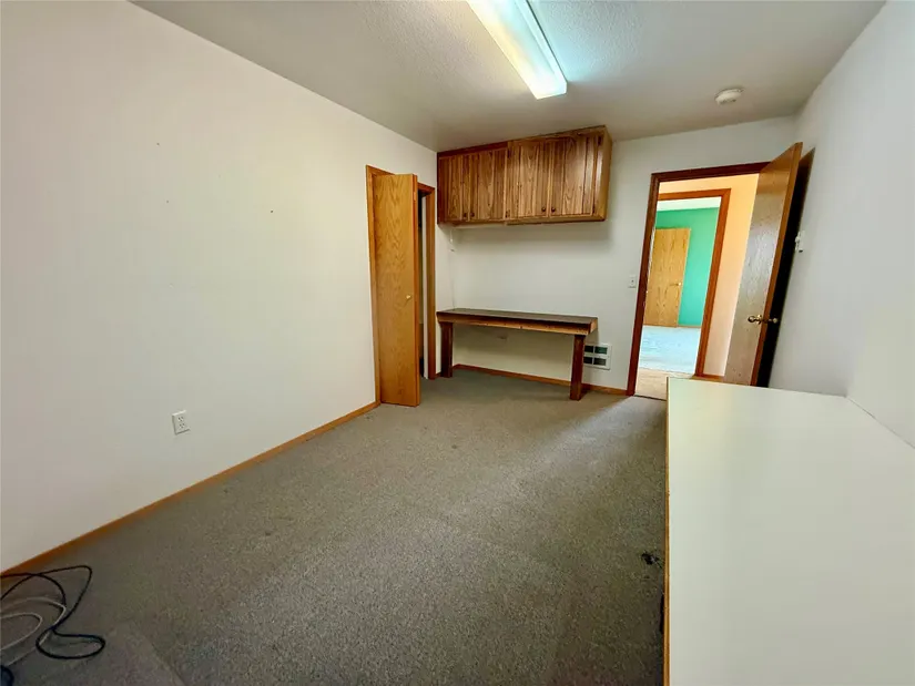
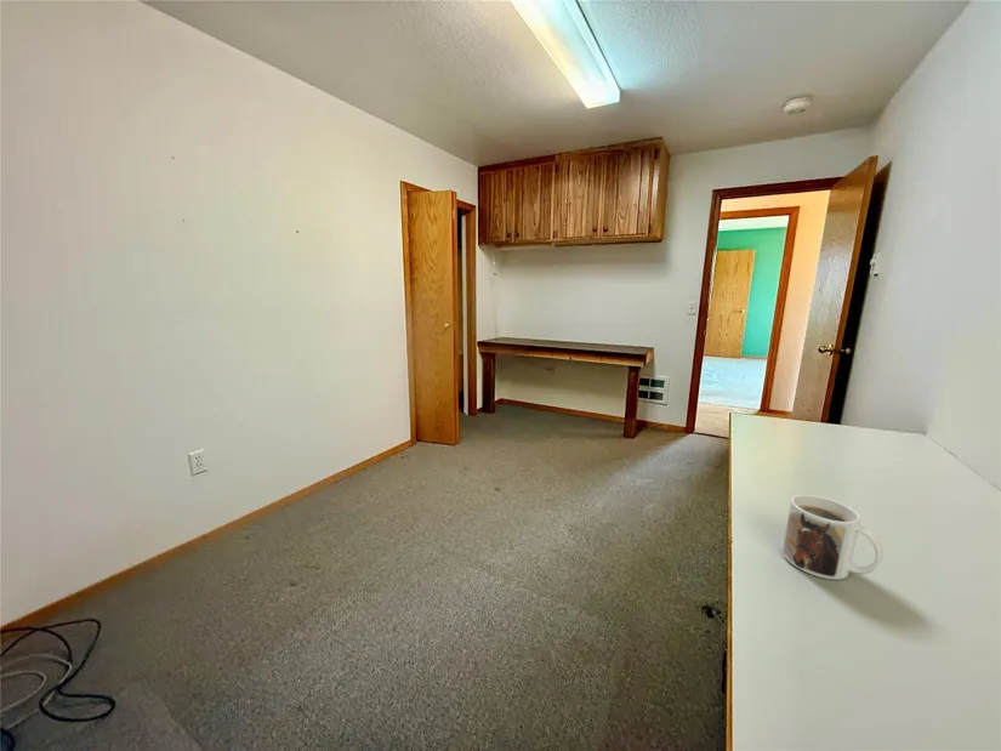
+ mug [781,494,885,581]
